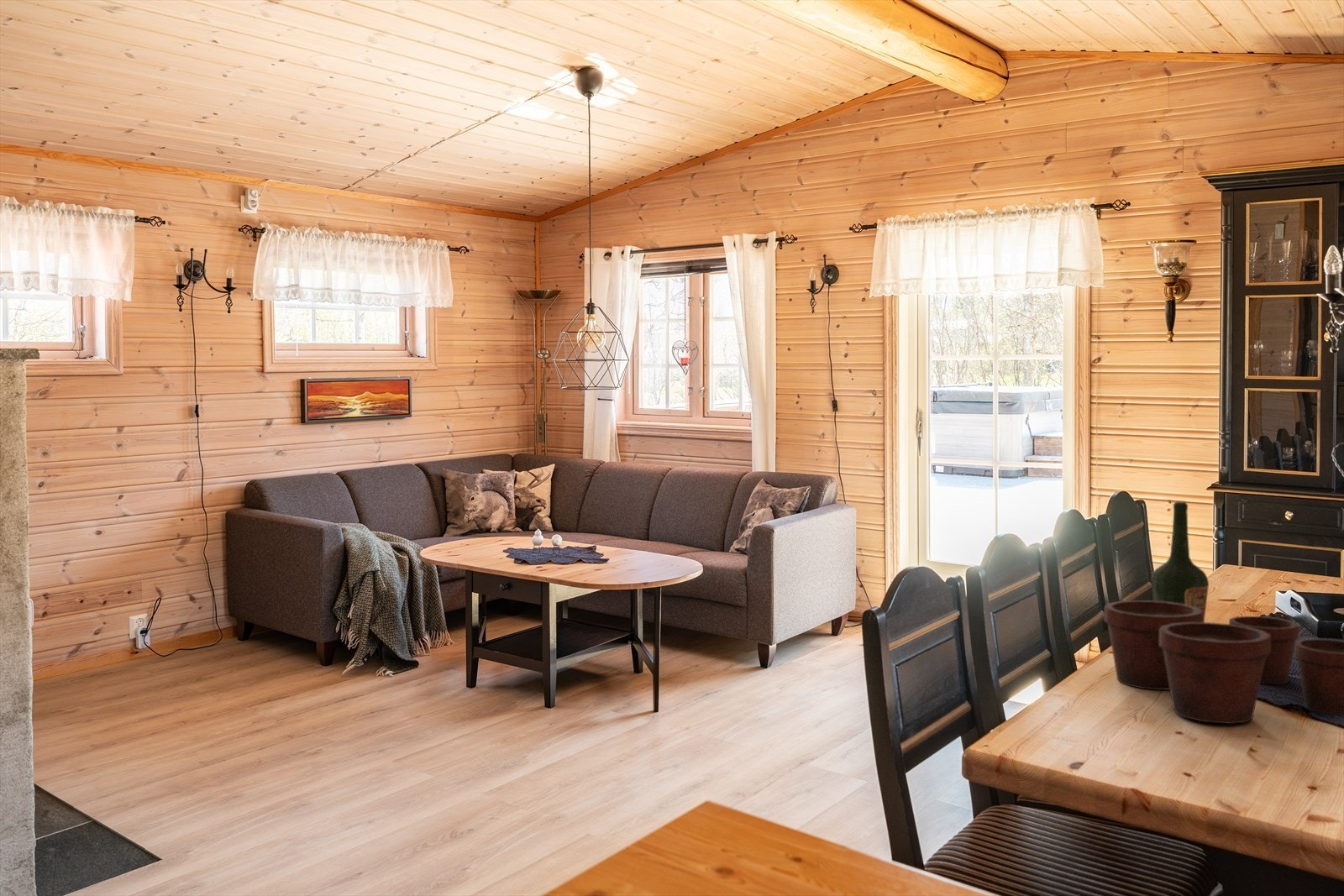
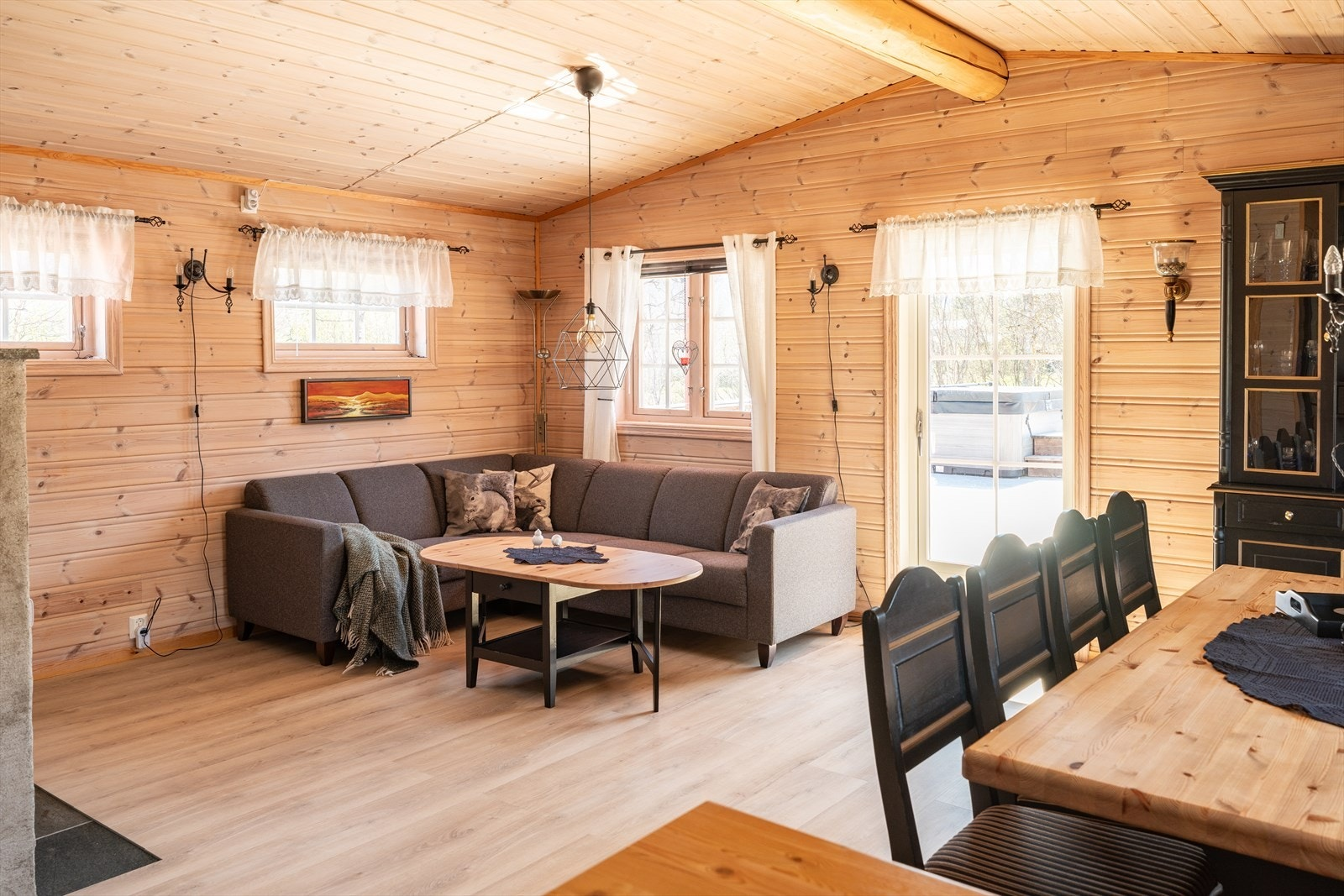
- flower pot [1103,600,1344,725]
- bottle [1150,500,1210,622]
